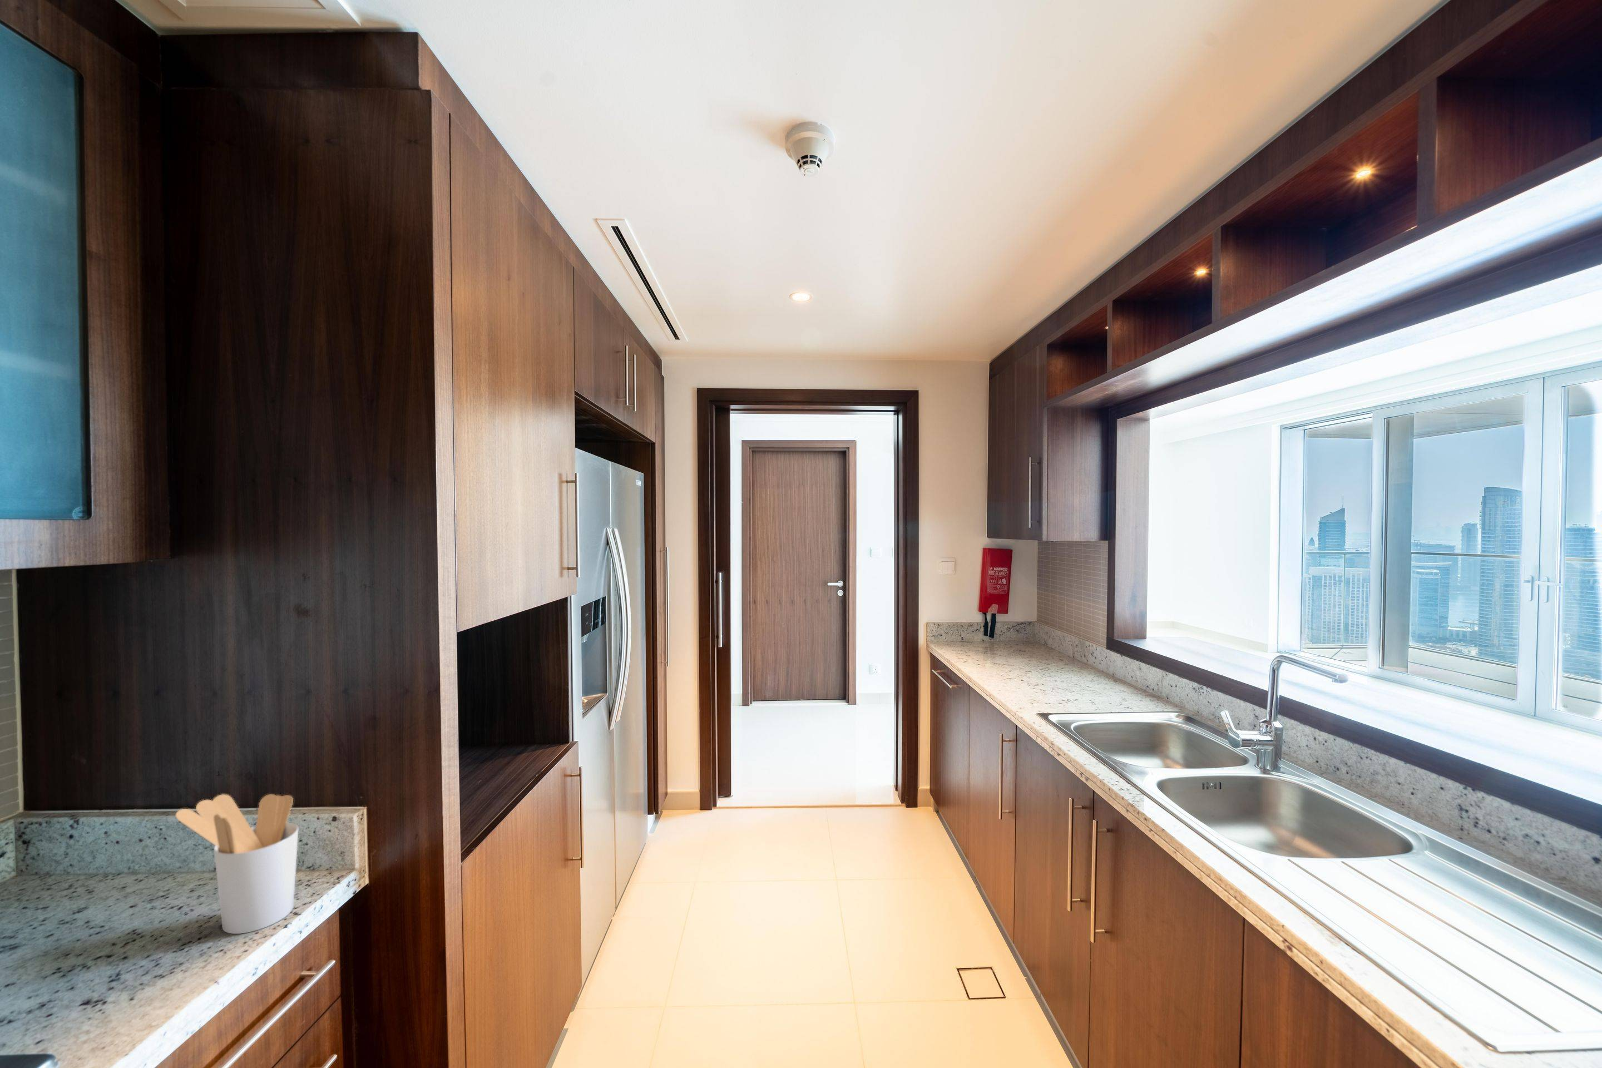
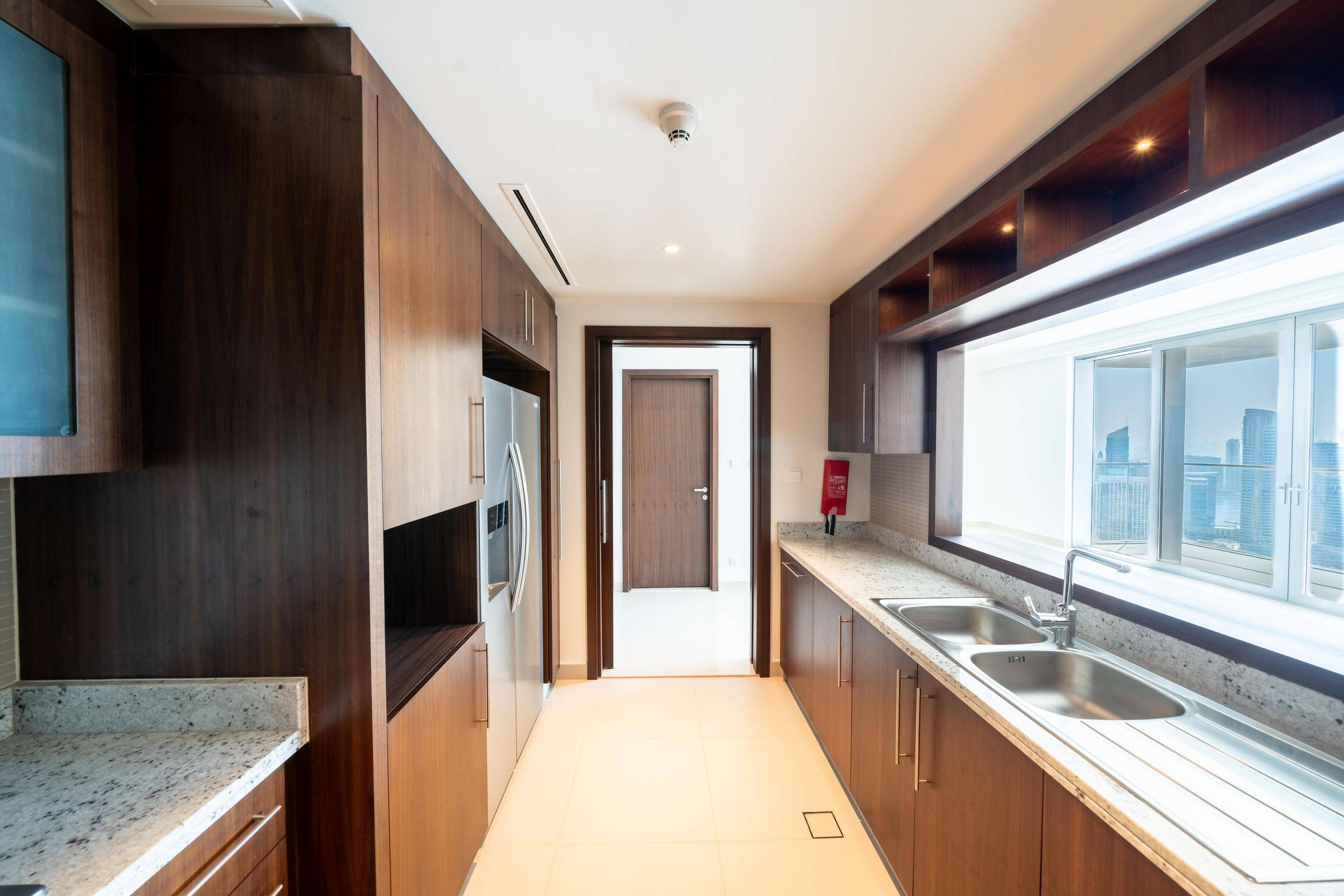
- utensil holder [175,793,299,935]
